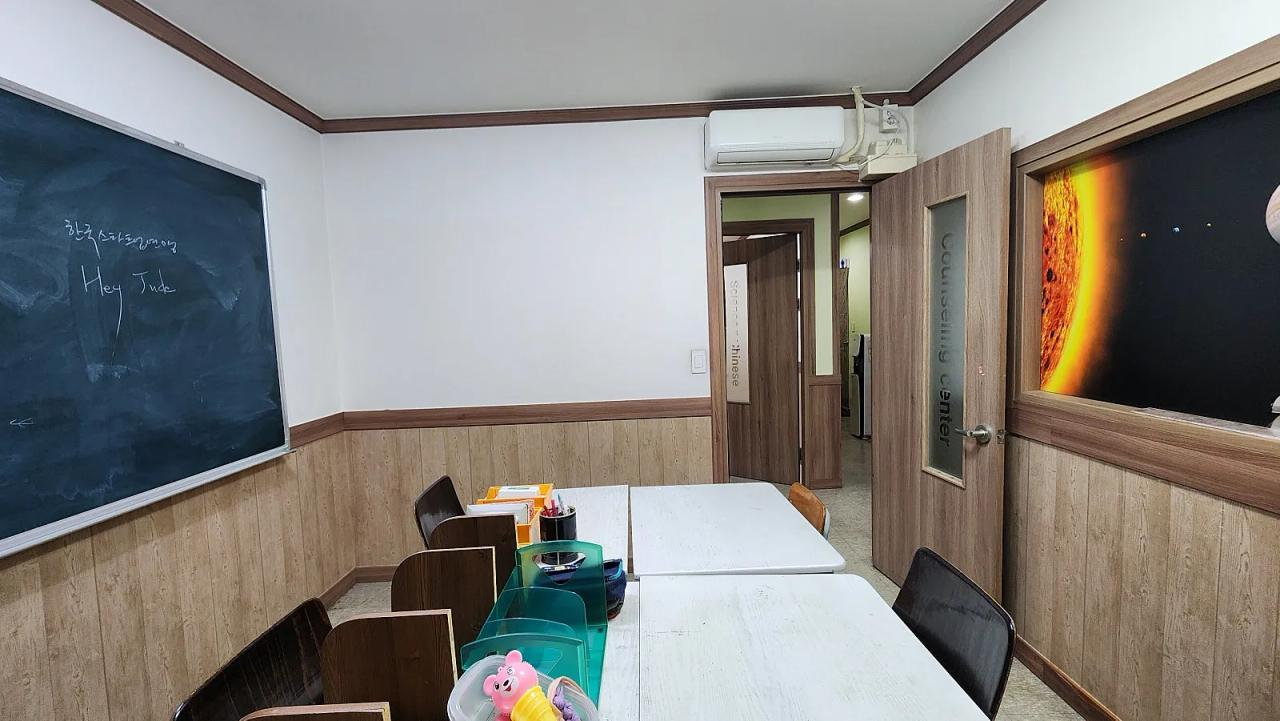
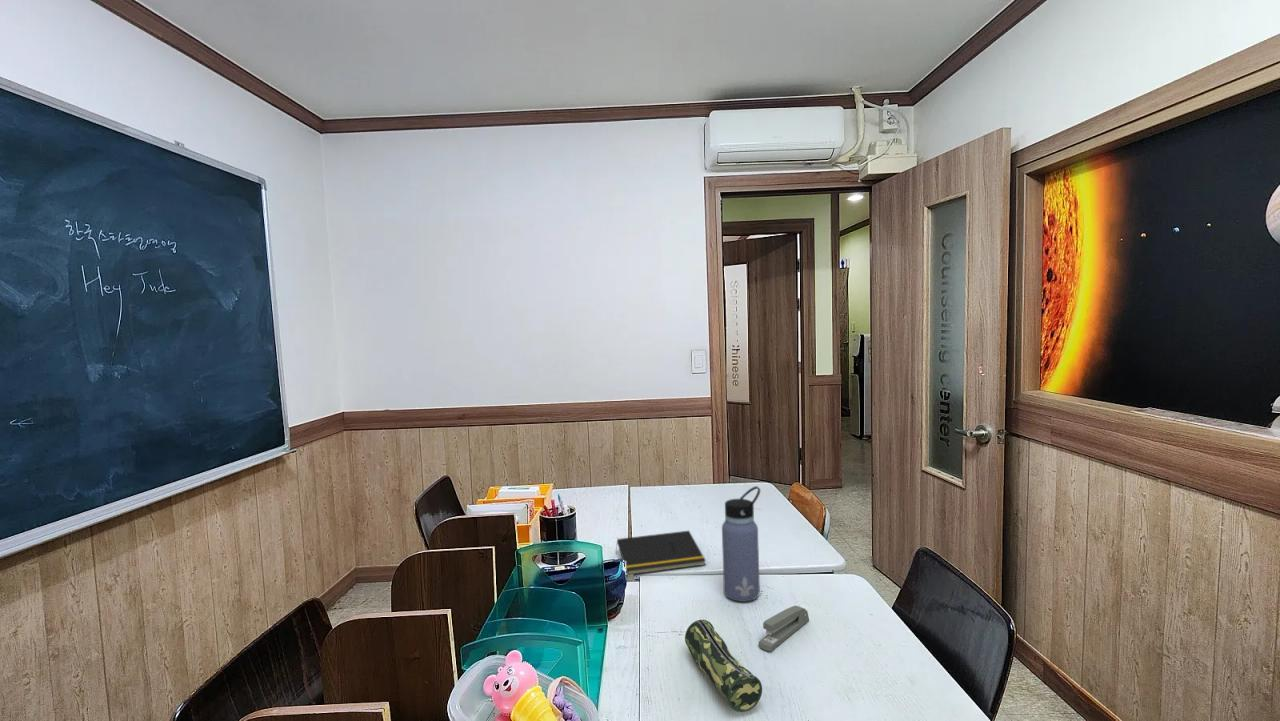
+ stapler [757,605,810,652]
+ pencil case [684,619,763,713]
+ water bottle [721,485,761,603]
+ notepad [615,530,707,576]
